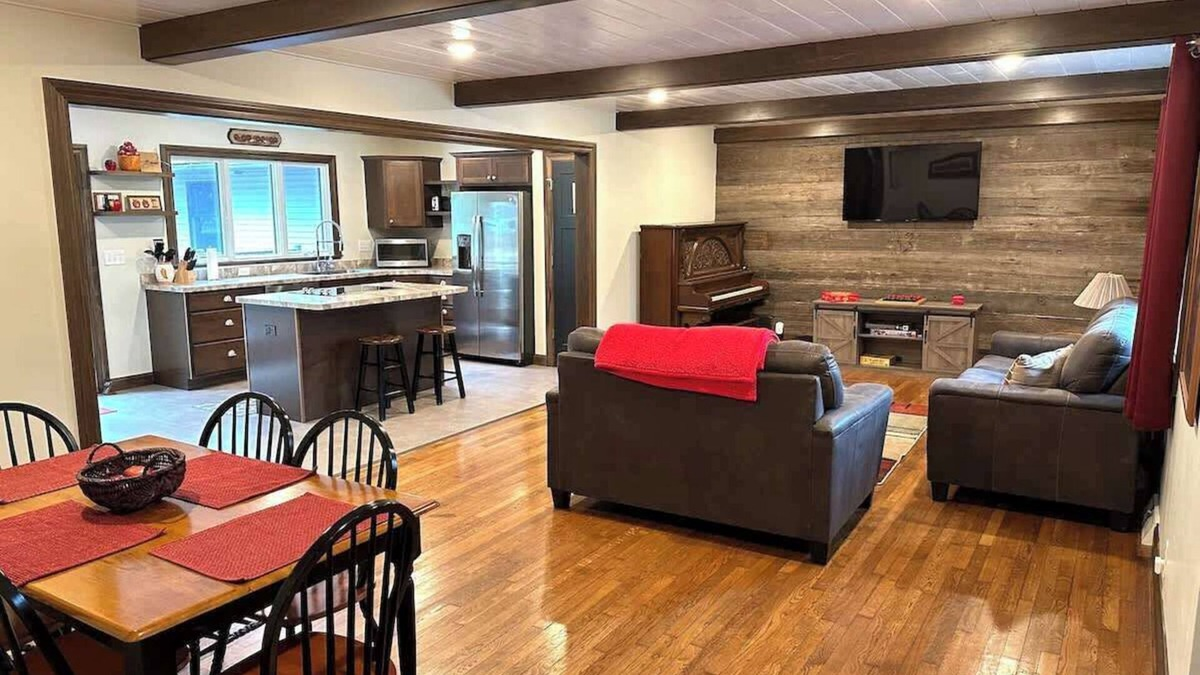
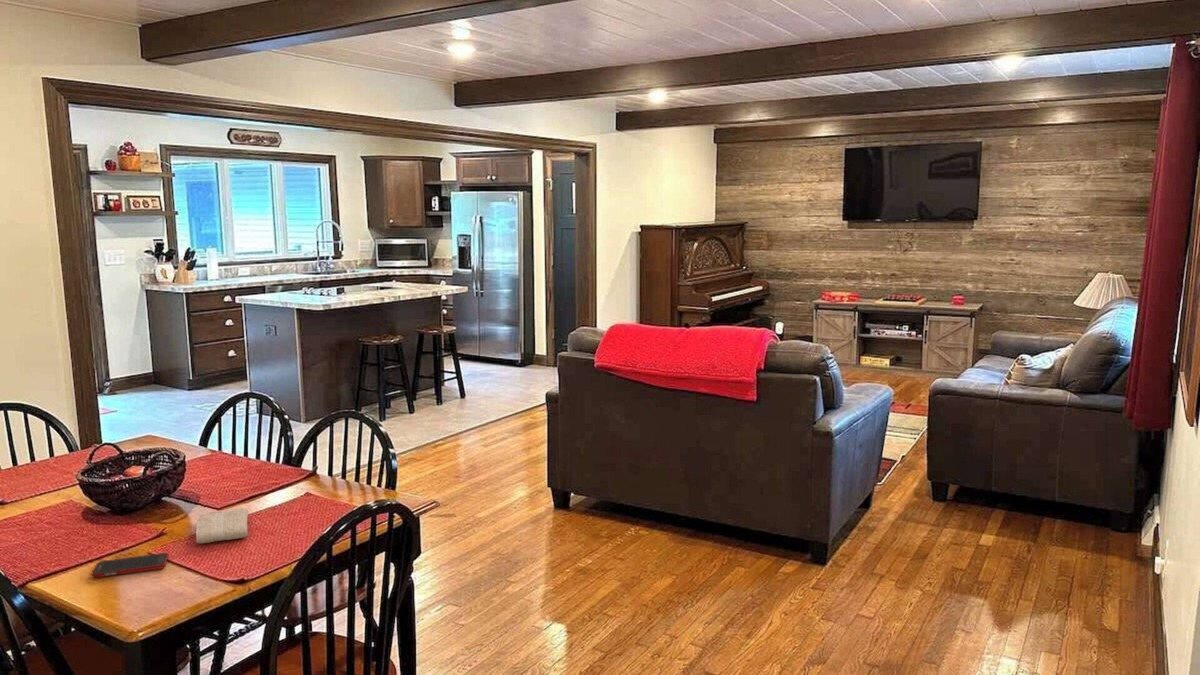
+ washcloth [195,507,249,544]
+ cell phone [90,552,170,579]
